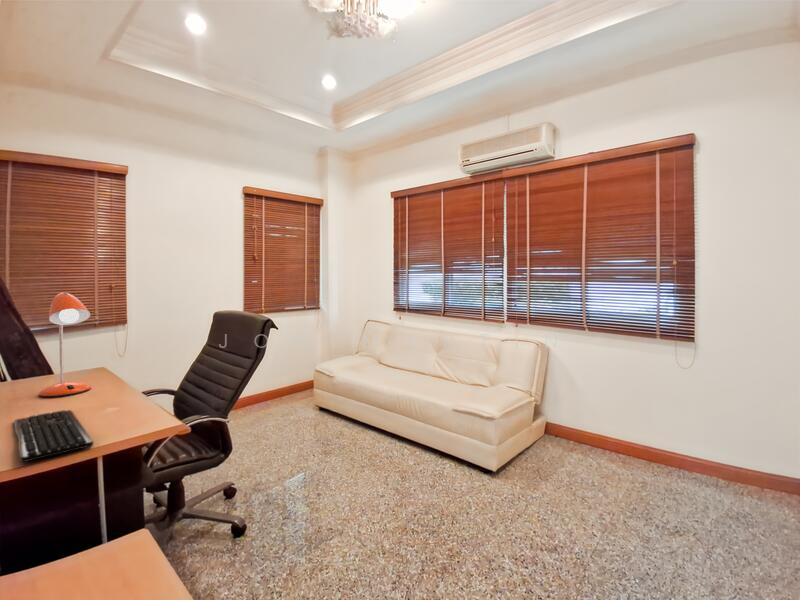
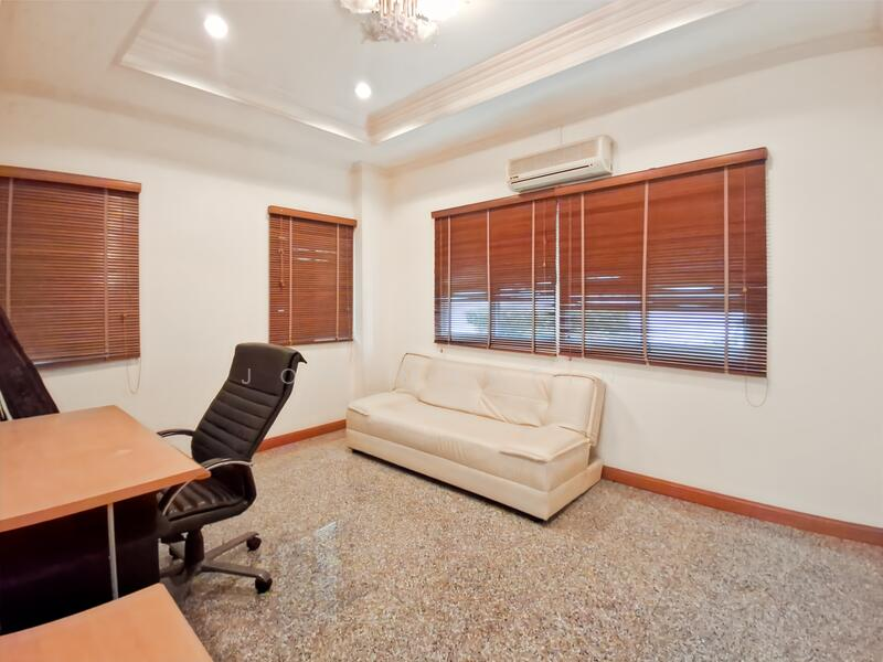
- desk lamp [38,292,92,398]
- keyboard [13,409,94,463]
